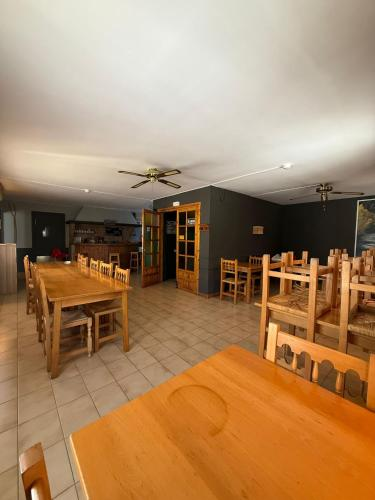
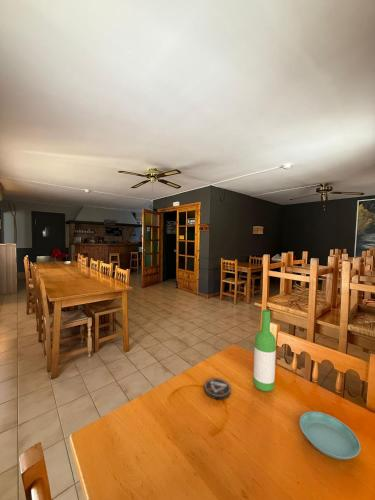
+ coaster [203,377,232,400]
+ saucer [299,411,361,460]
+ wine bottle [252,309,277,392]
